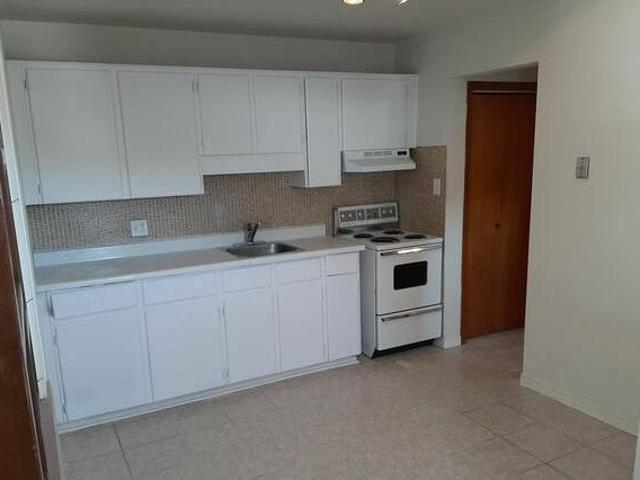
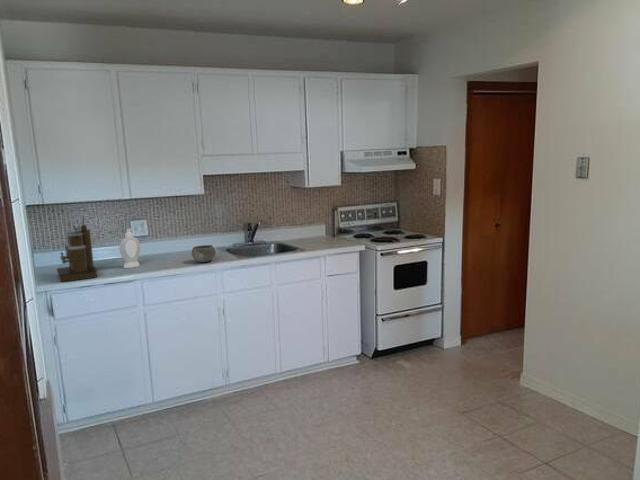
+ coffee maker [56,216,98,283]
+ bowl [190,244,217,263]
+ soap bottle [119,228,141,269]
